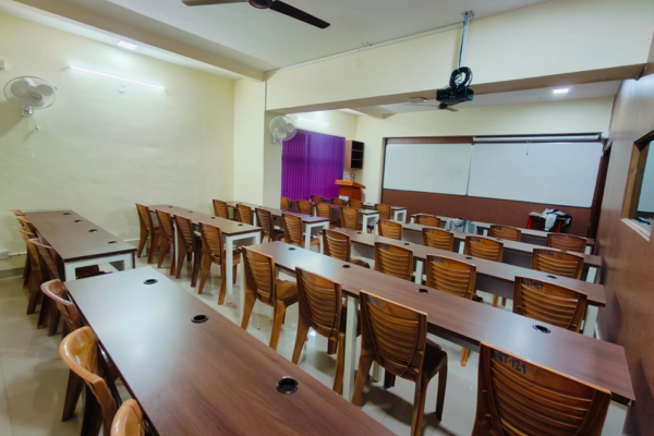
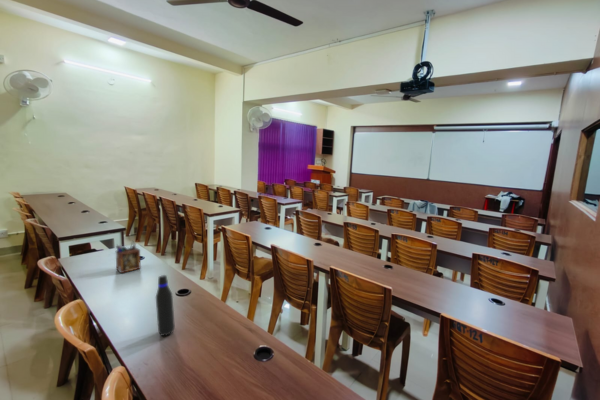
+ desk organizer [115,240,142,274]
+ water bottle [155,274,176,337]
